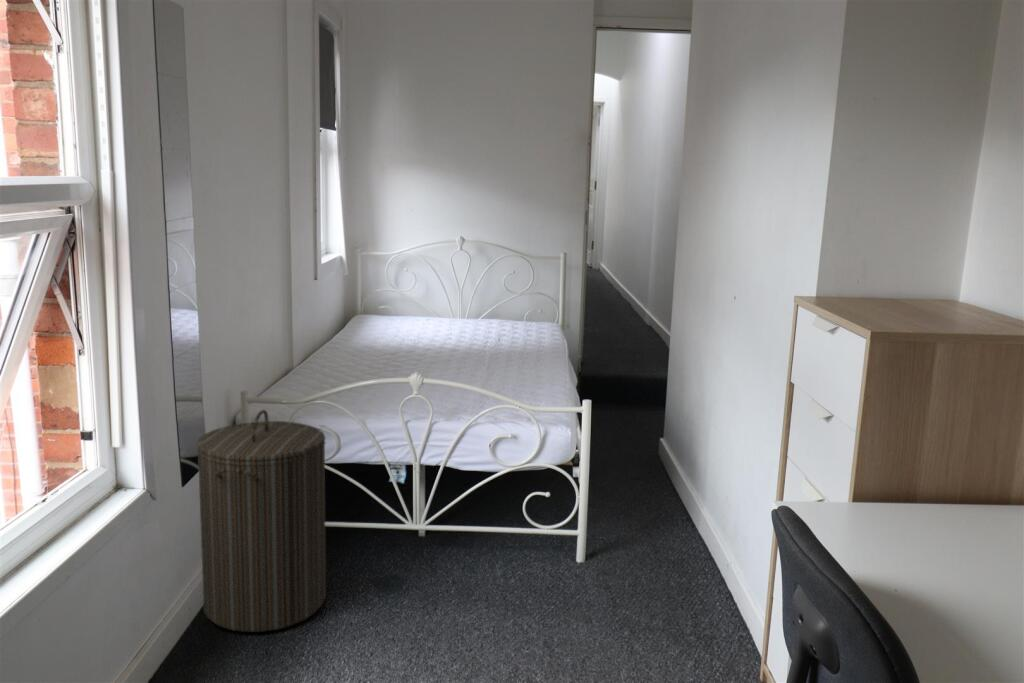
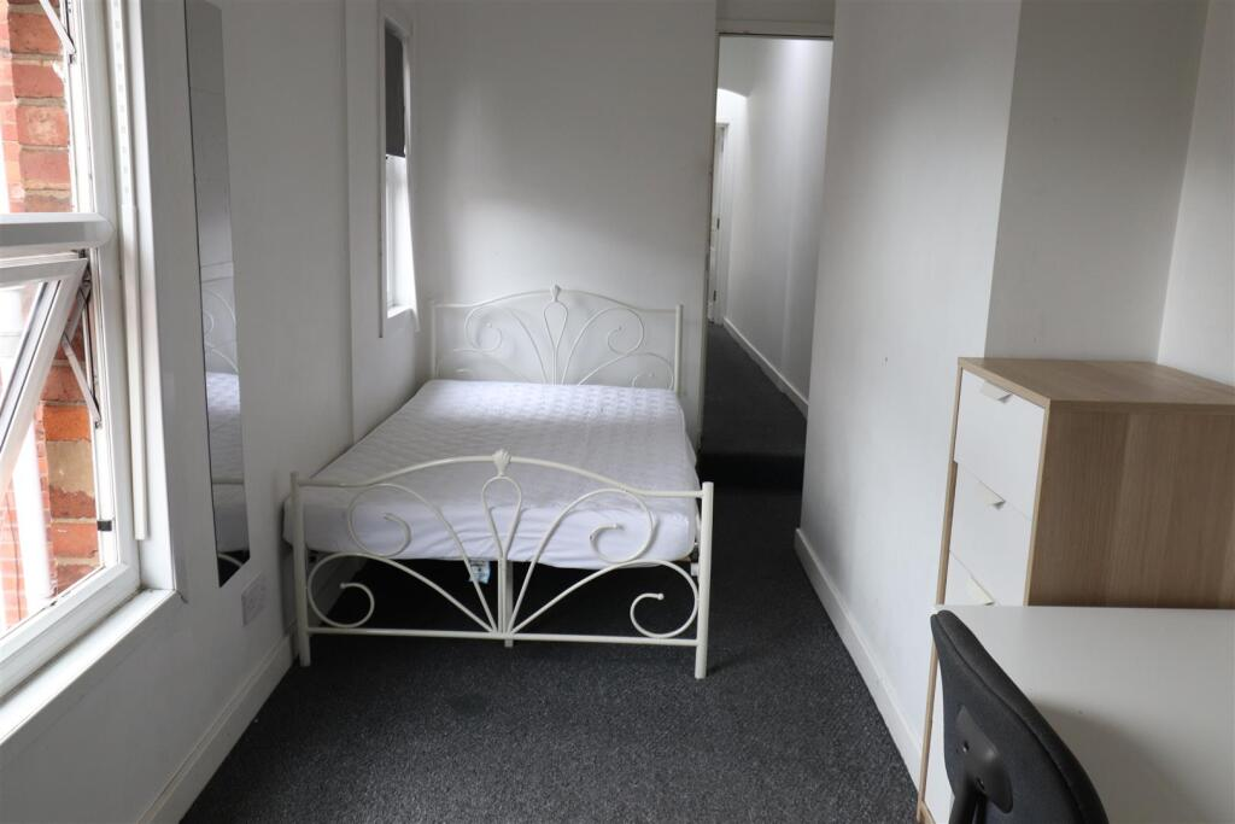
- laundry hamper [196,409,327,633]
